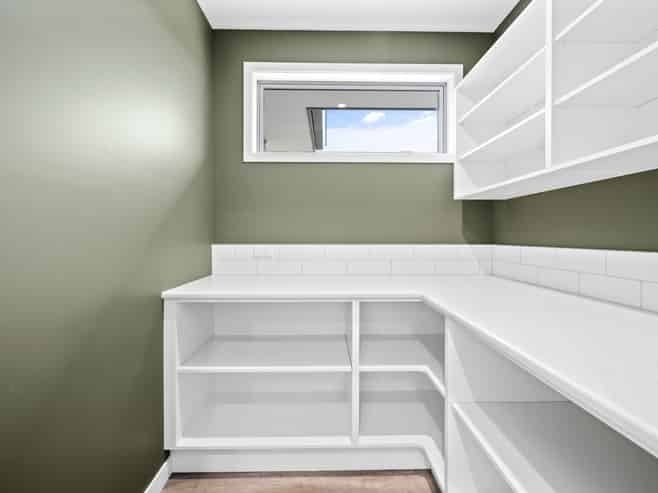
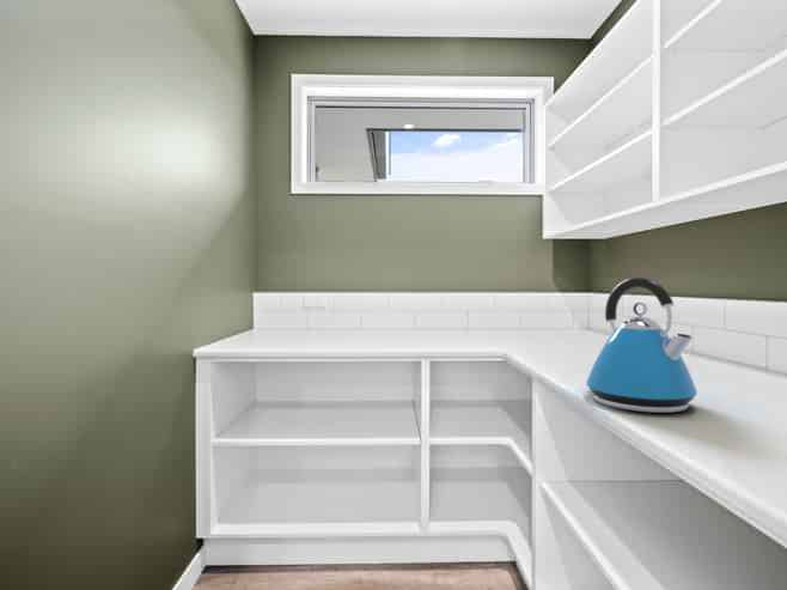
+ kettle [585,276,698,414]
